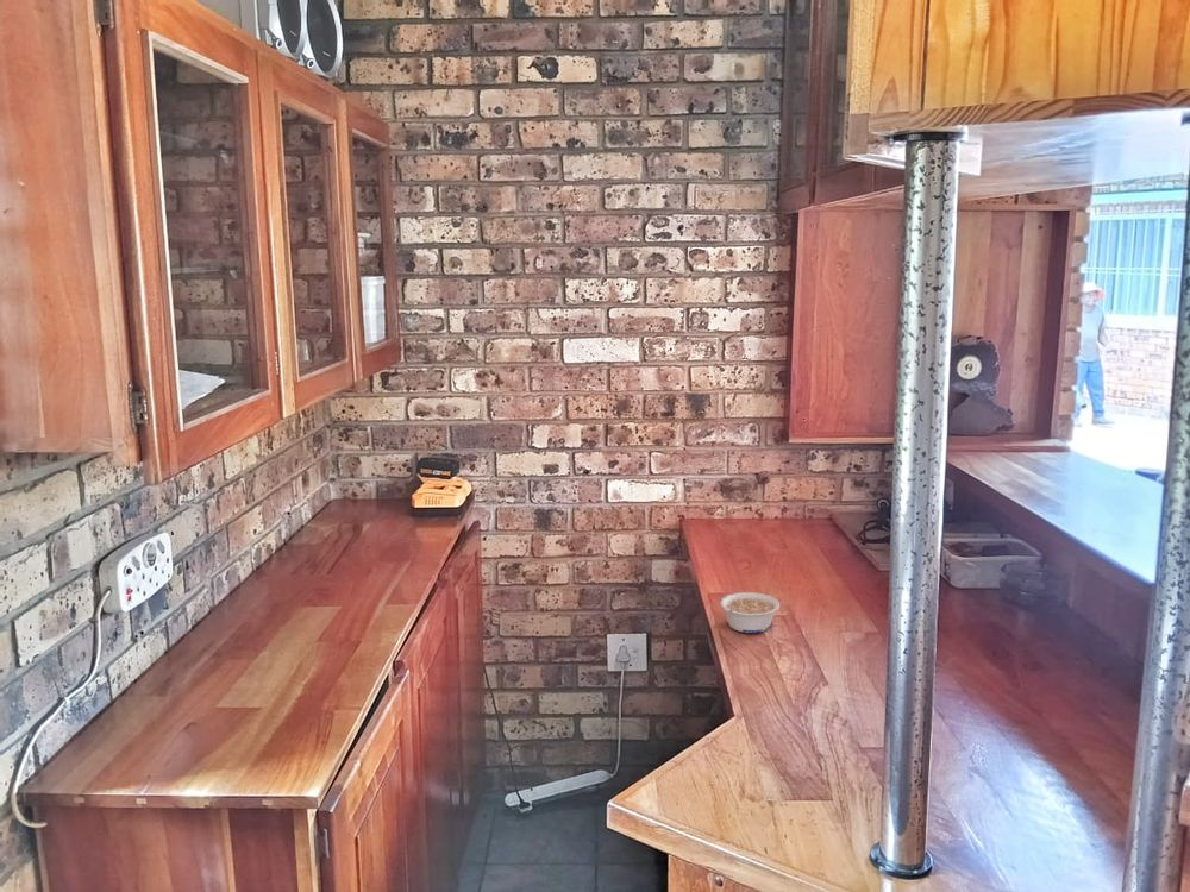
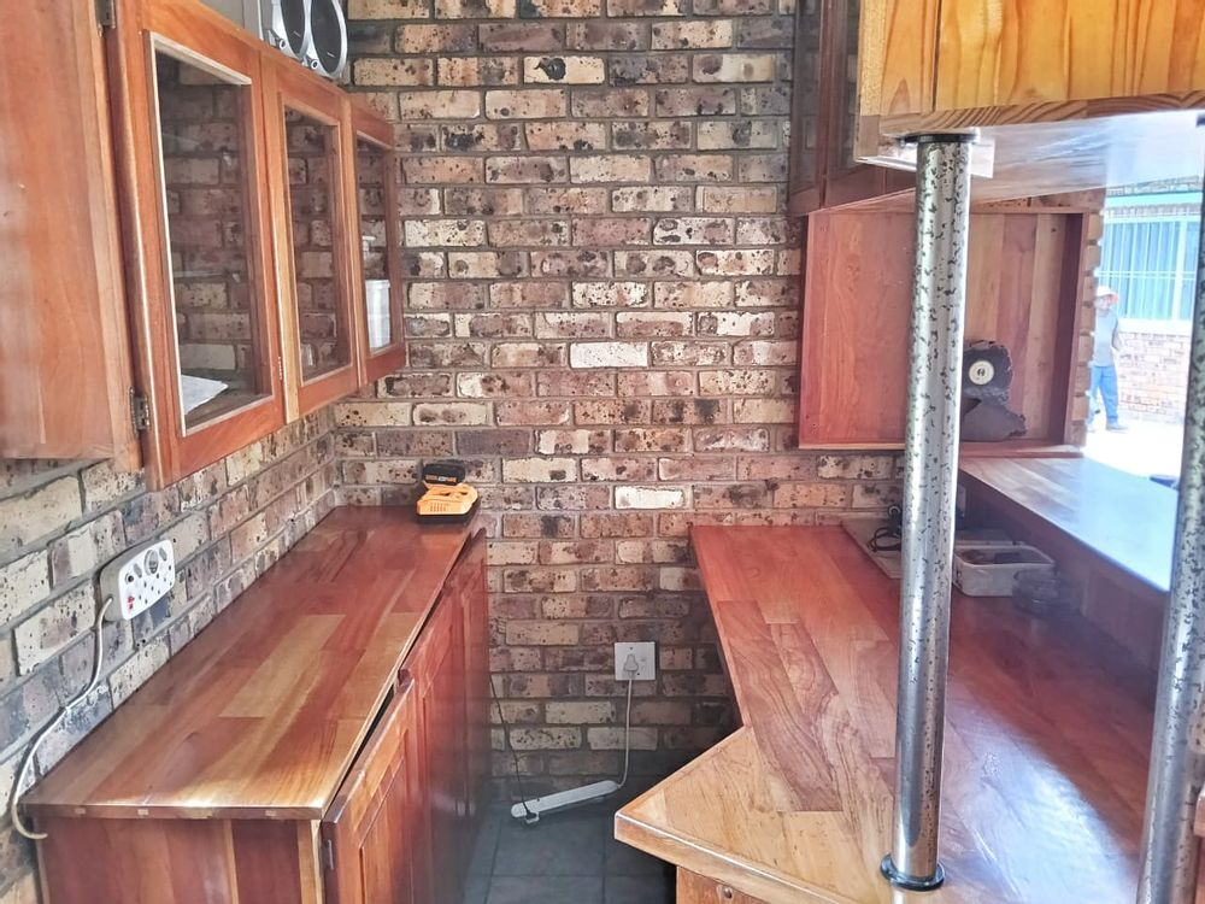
- legume [719,591,781,634]
